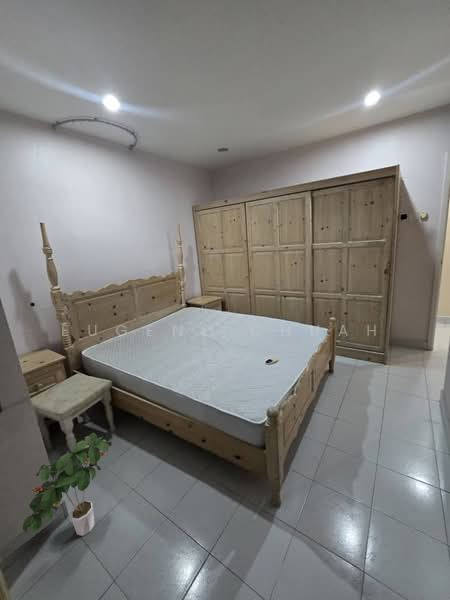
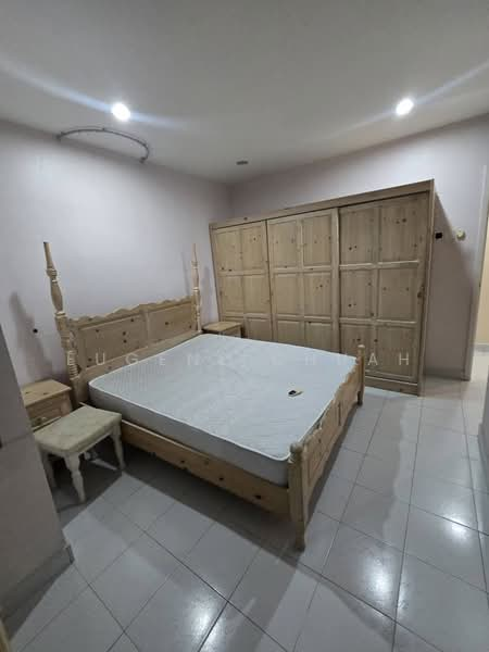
- potted plant [22,432,113,537]
